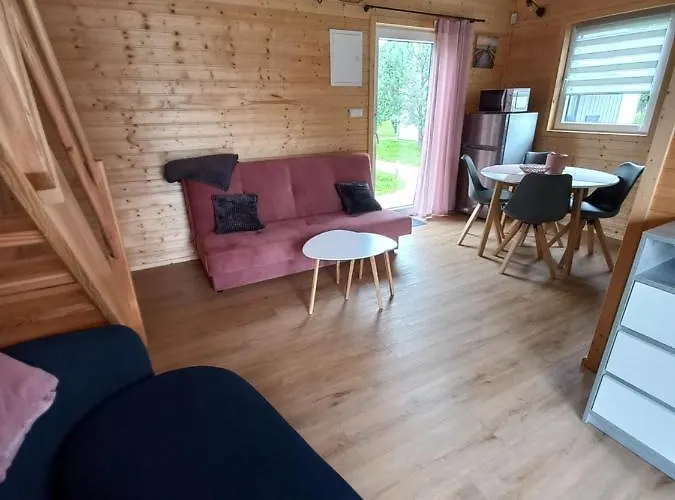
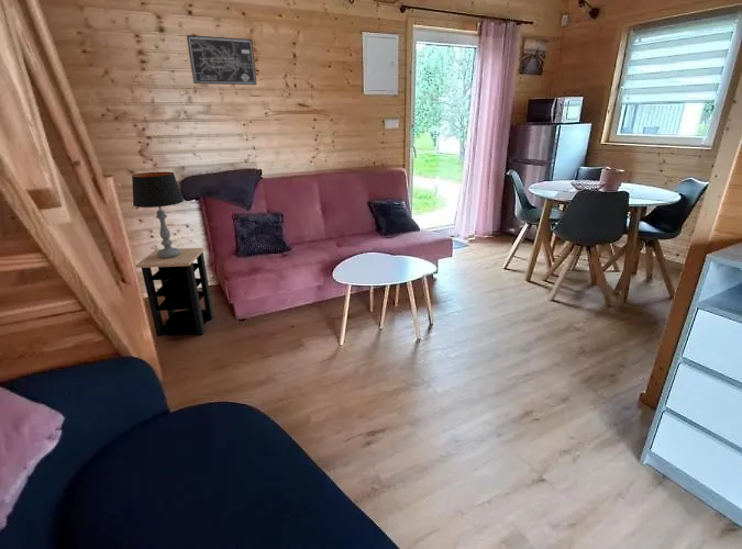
+ table lamp [131,171,185,258]
+ wall art [186,34,257,86]
+ side table [134,247,214,338]
